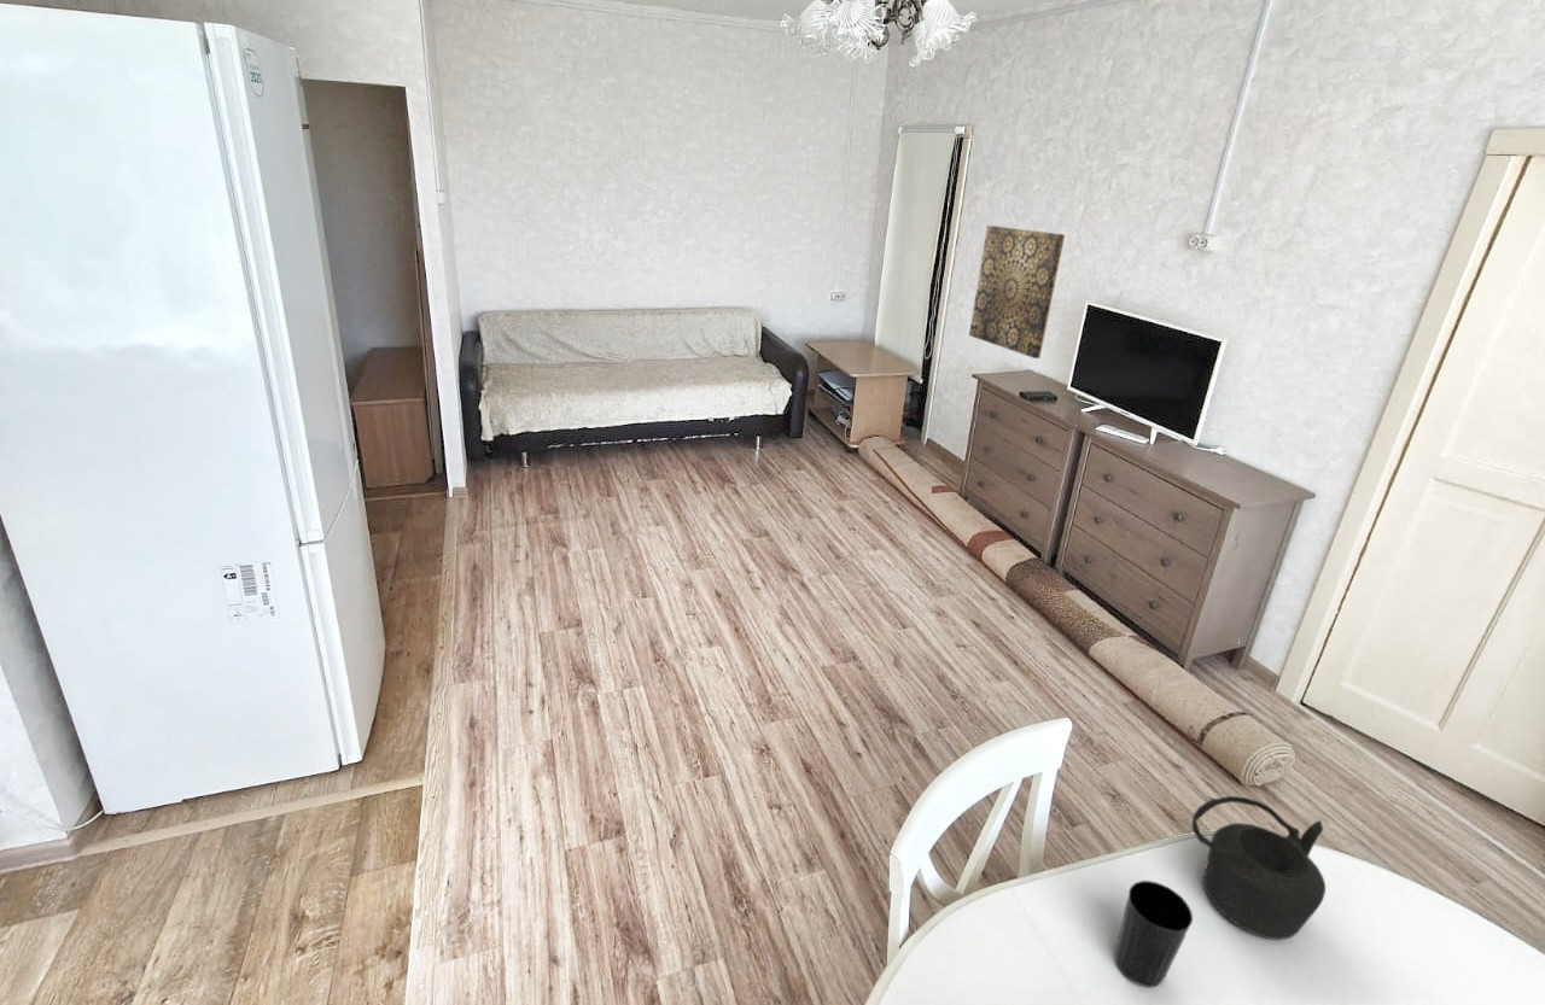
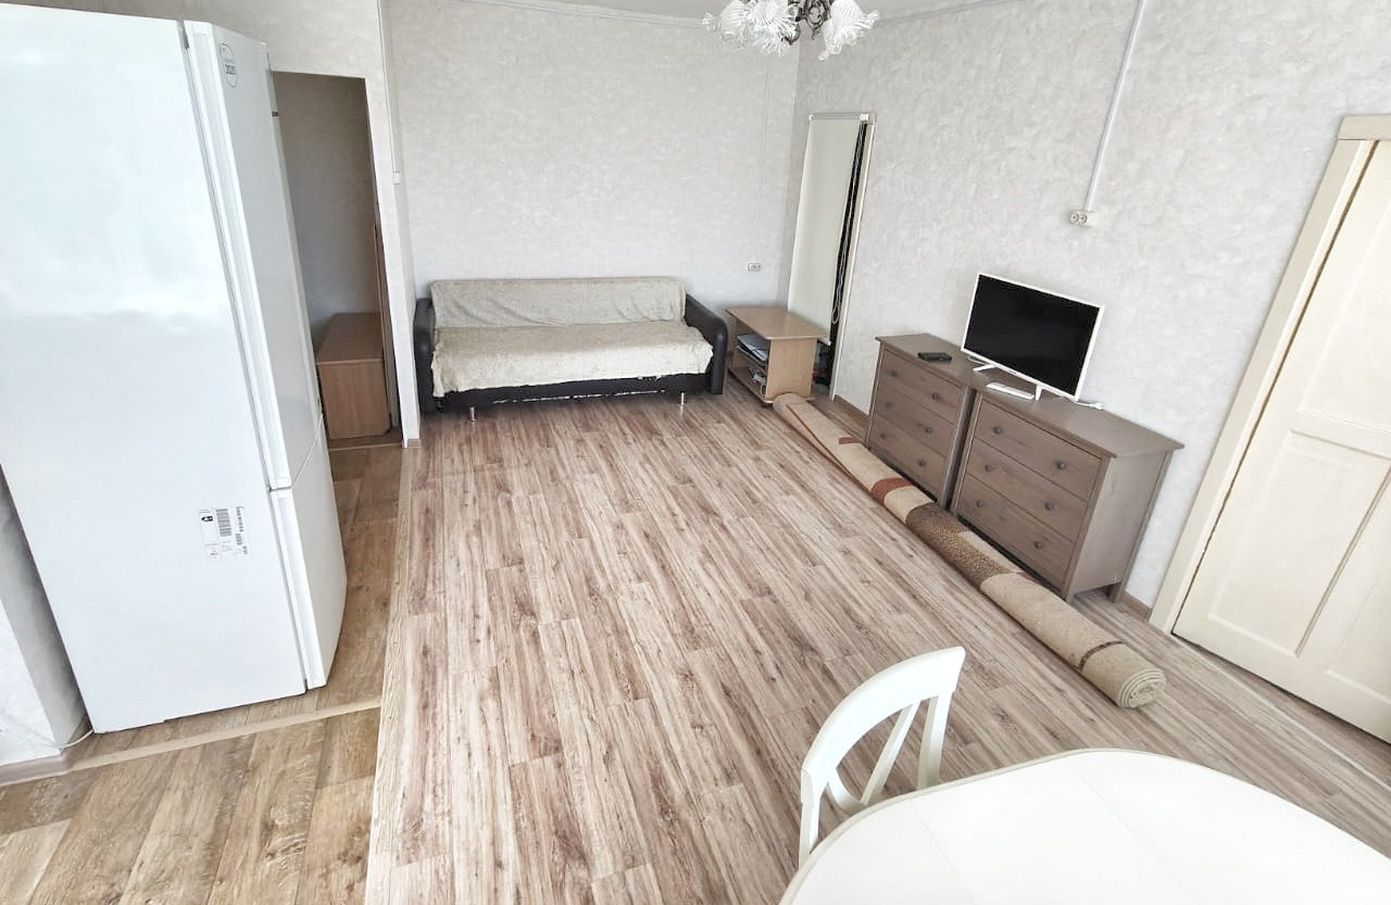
- cup [1114,880,1194,988]
- teapot [1190,795,1327,941]
- wall art [968,224,1066,360]
